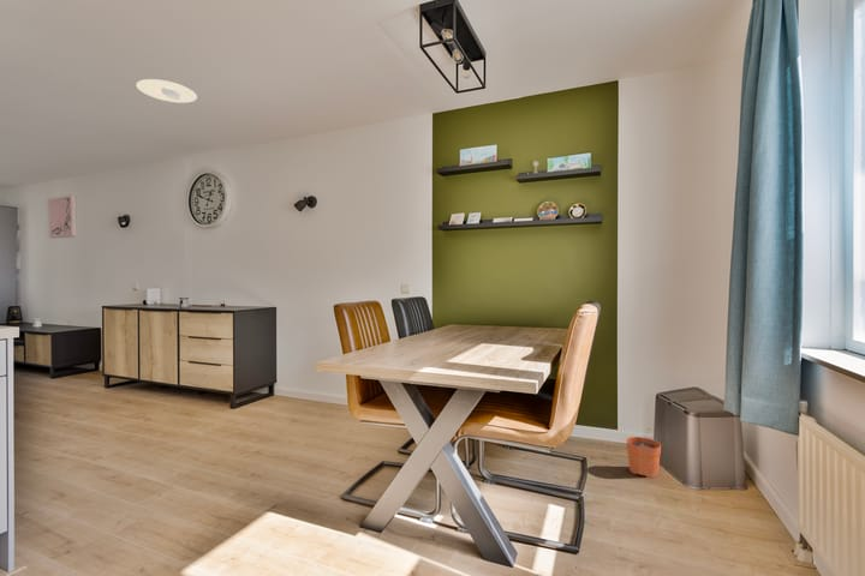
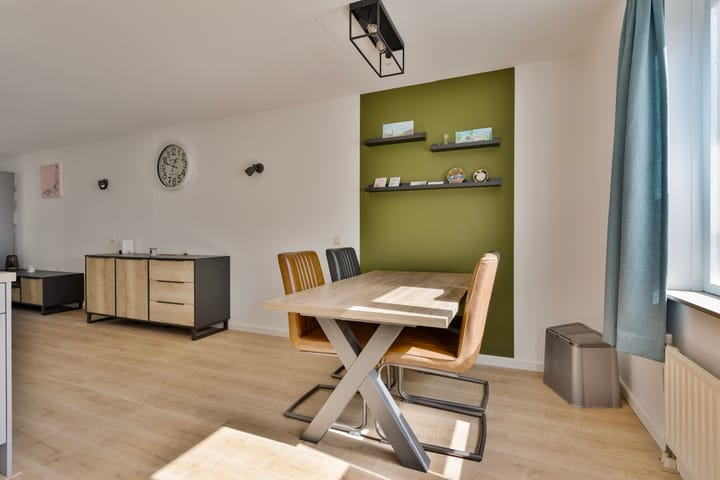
- plant pot [625,426,662,479]
- recessed light [136,78,198,104]
